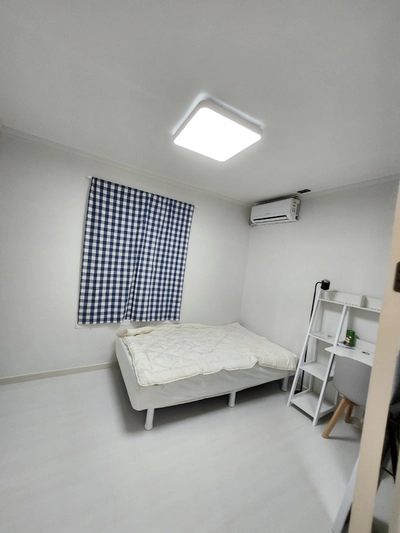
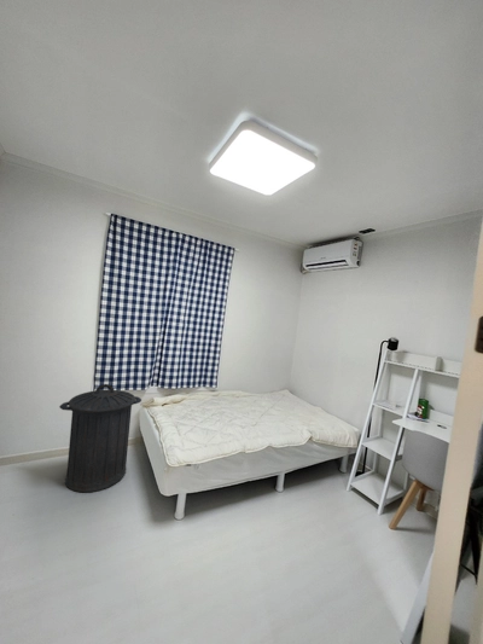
+ trash can [58,383,142,493]
